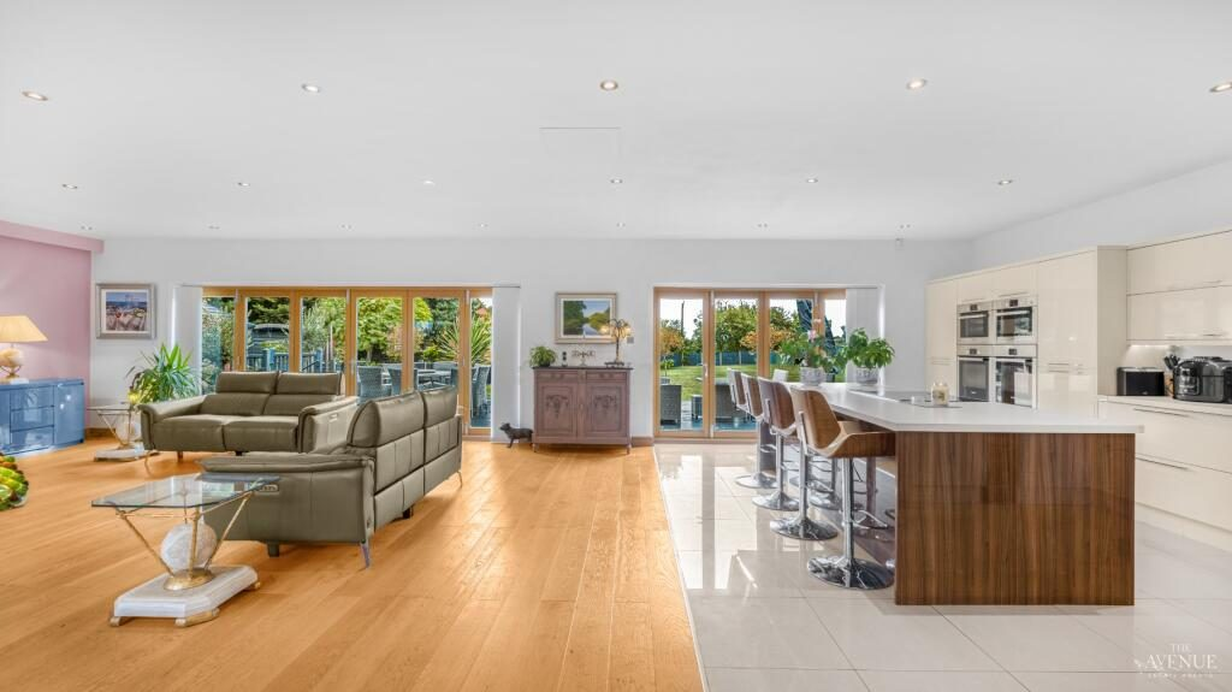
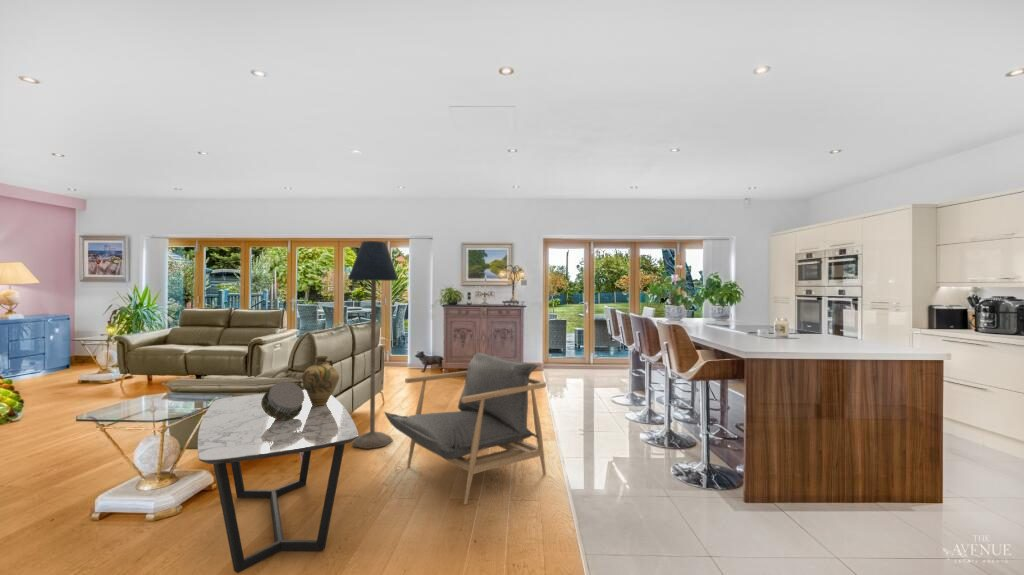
+ drum [261,381,305,420]
+ armchair [383,352,547,506]
+ jug [301,355,340,406]
+ coffee table [197,389,359,574]
+ floor lamp [347,240,400,450]
